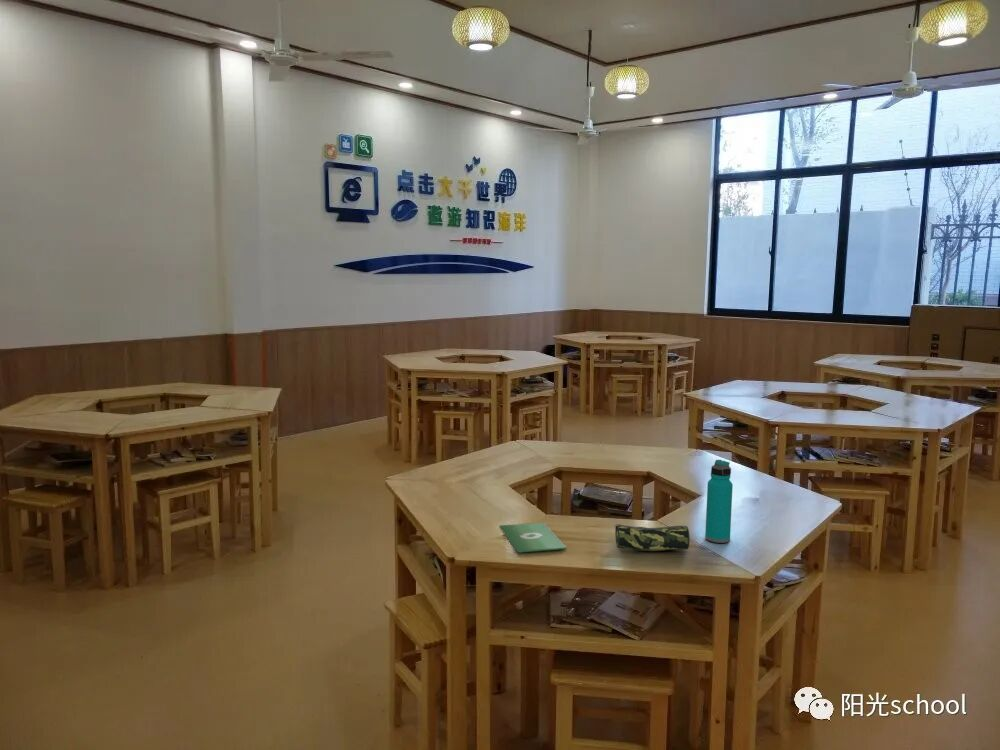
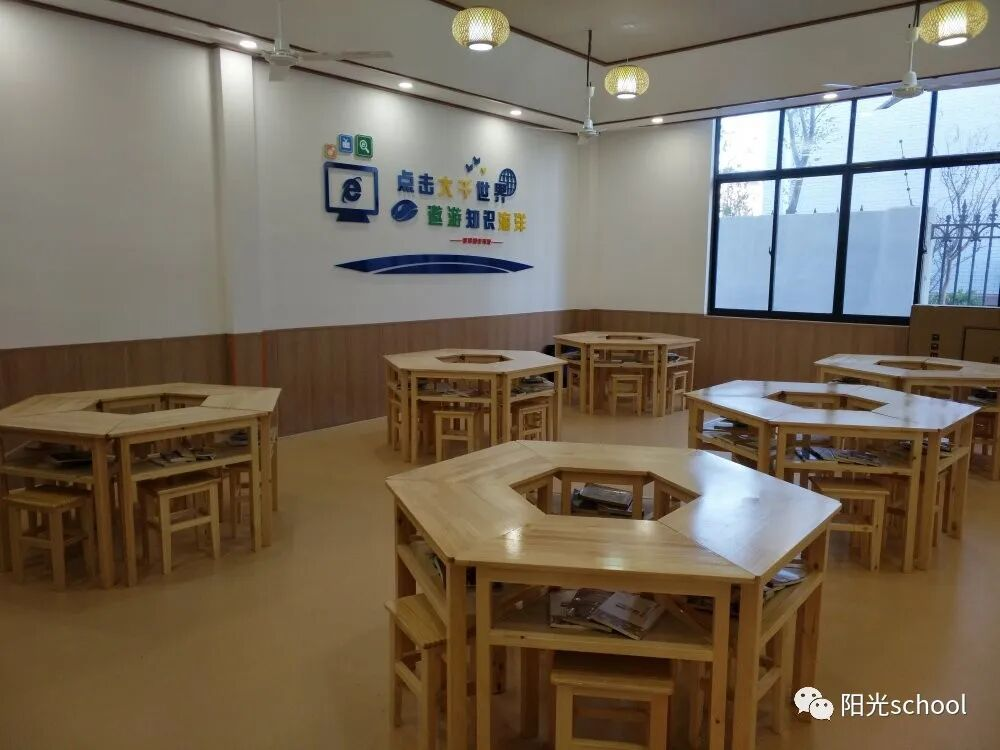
- book [499,522,567,553]
- pencil case [613,523,691,552]
- water bottle [704,459,734,544]
